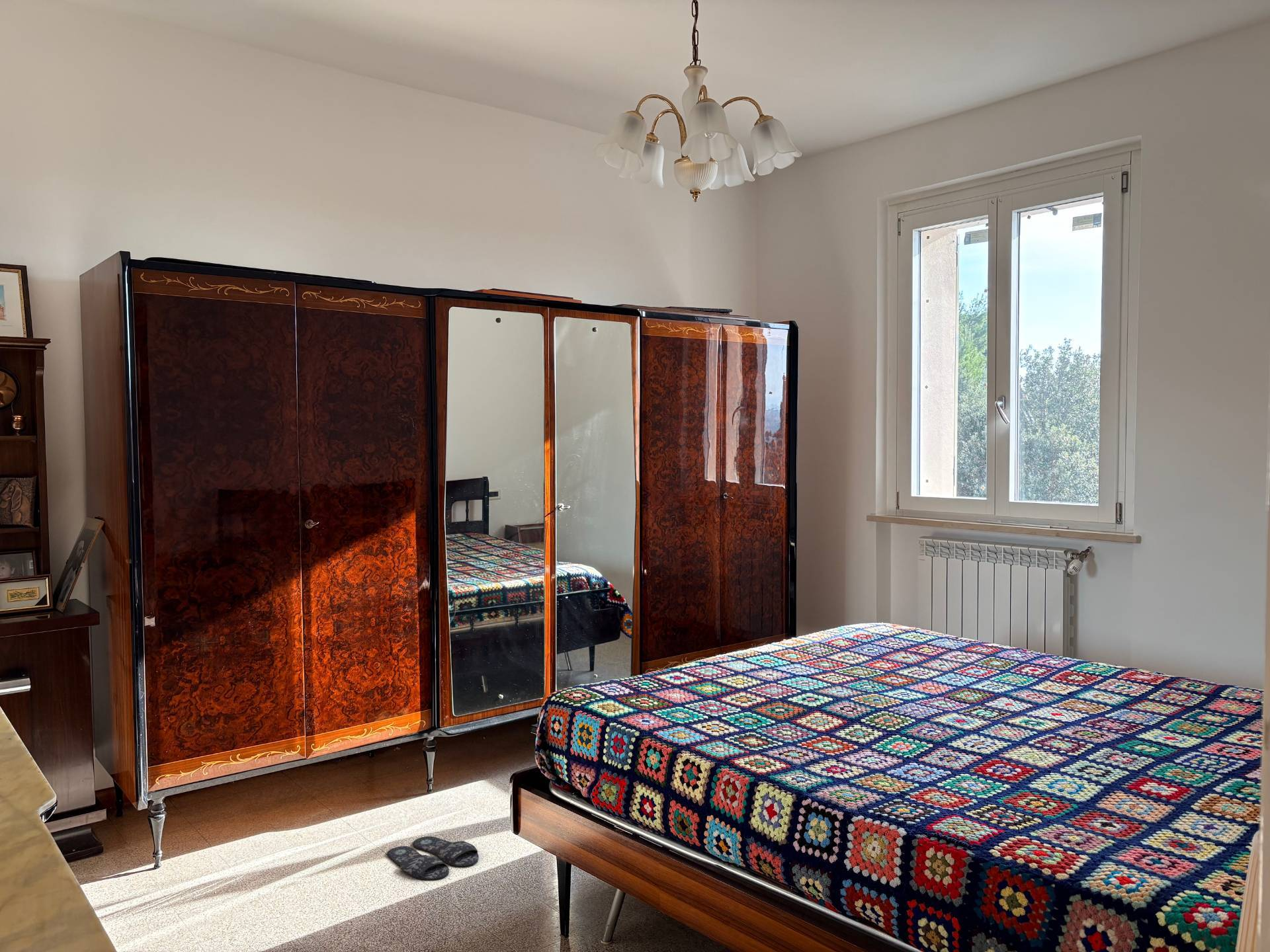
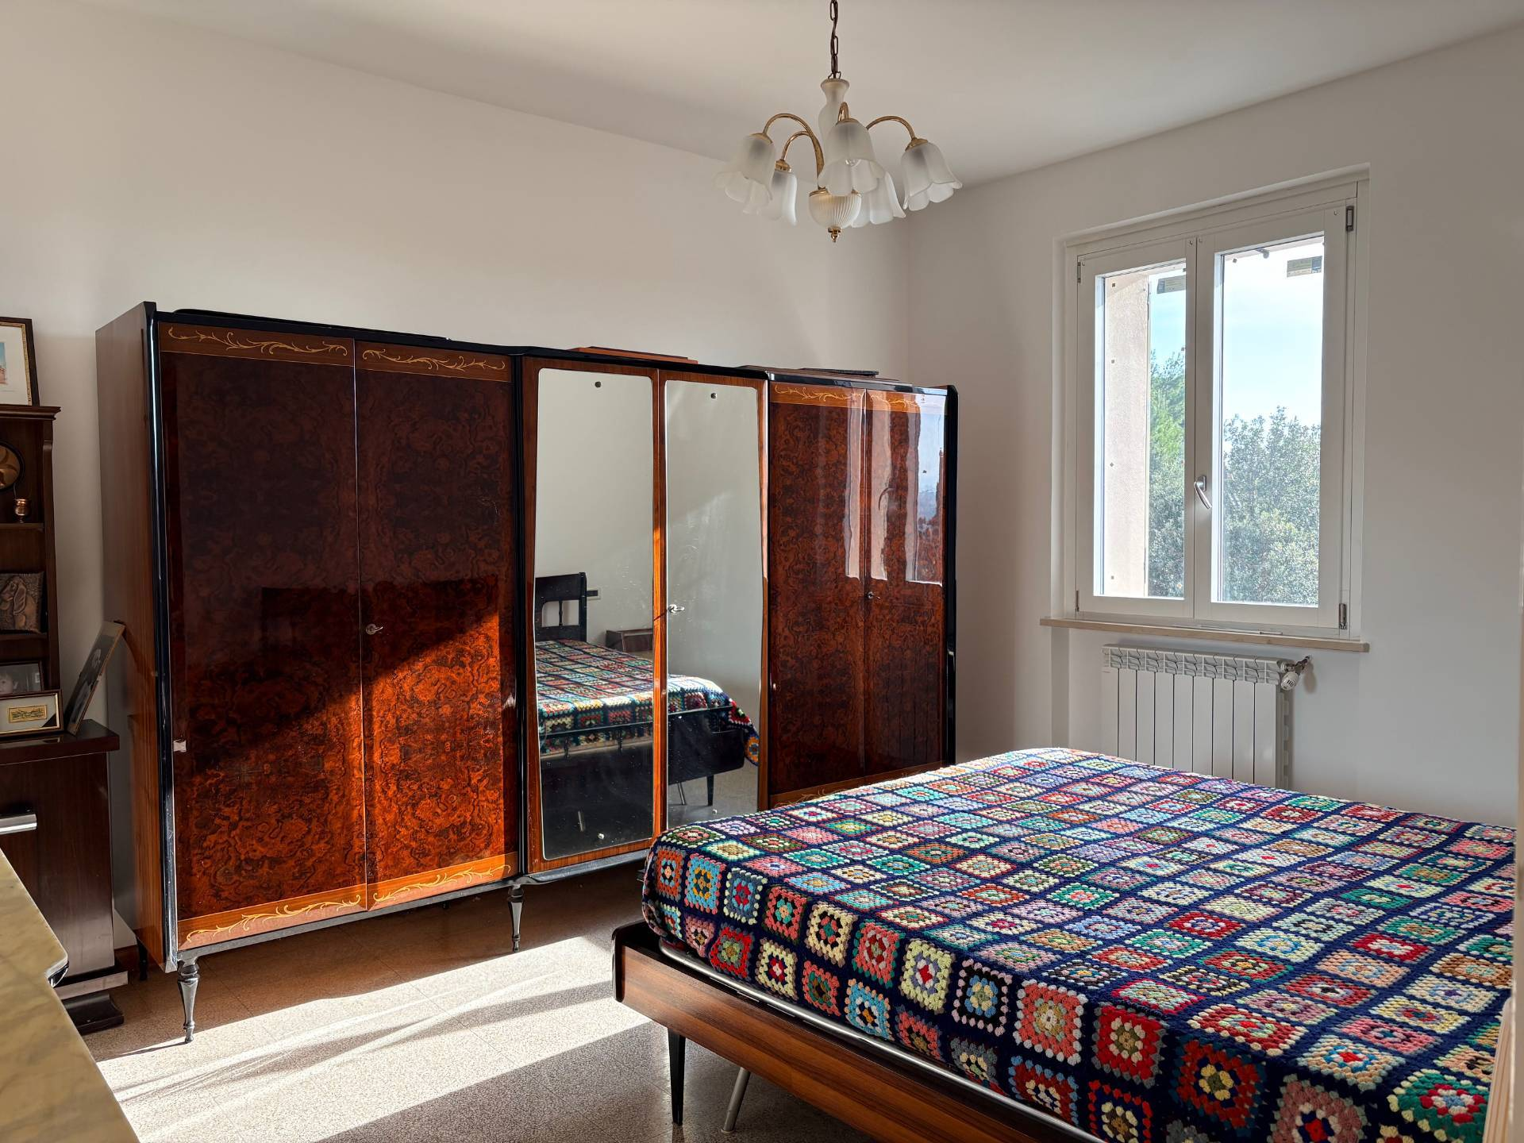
- slippers [386,836,480,881]
